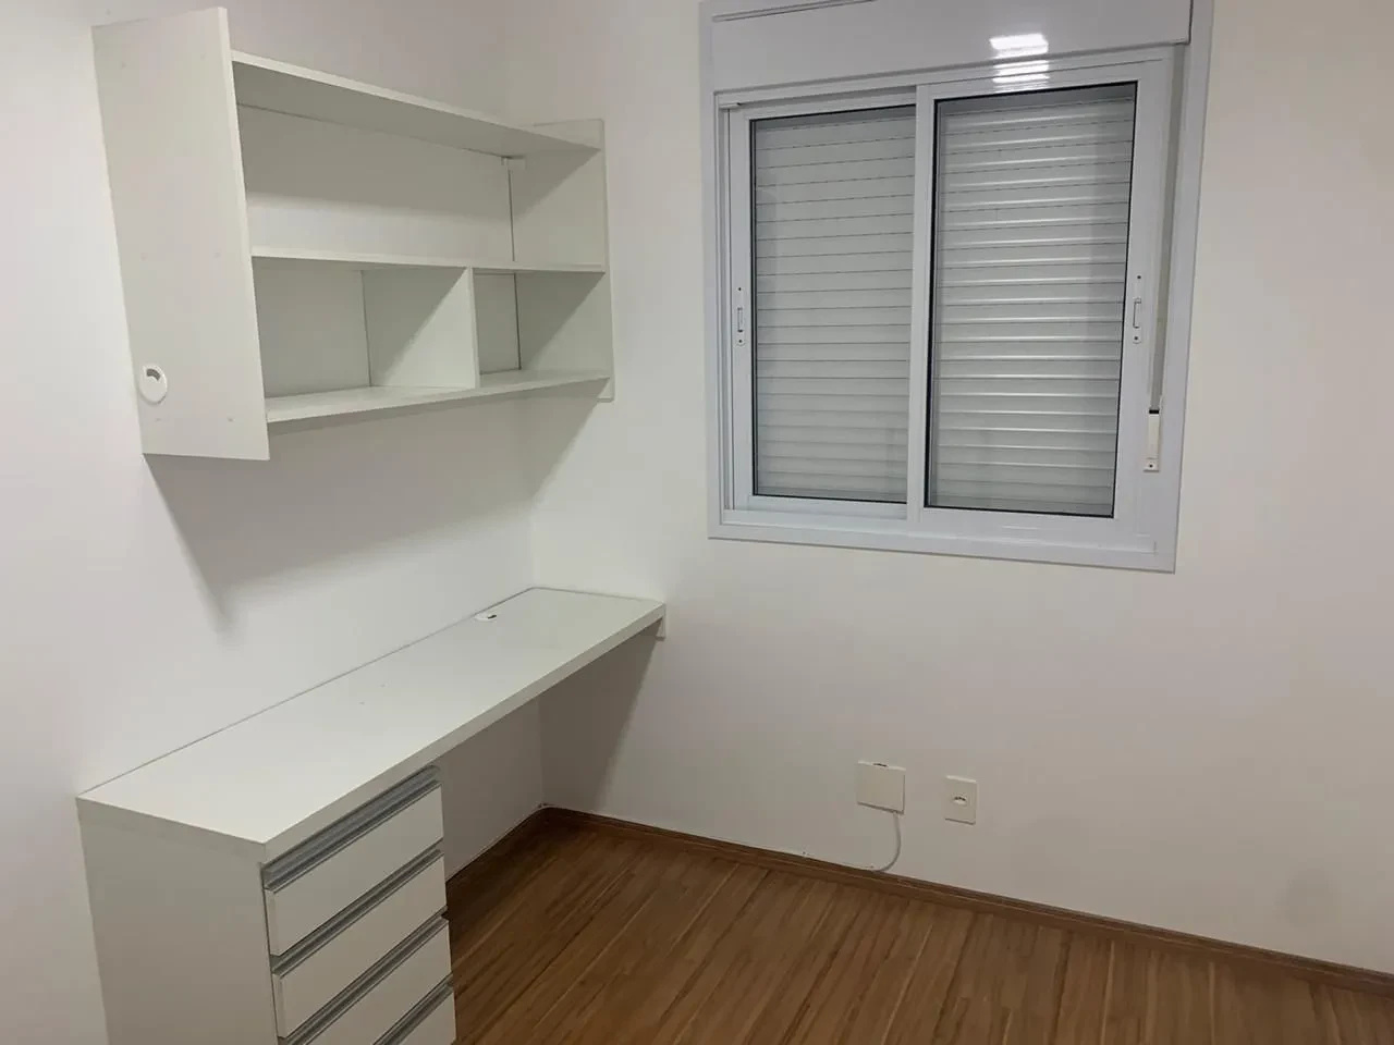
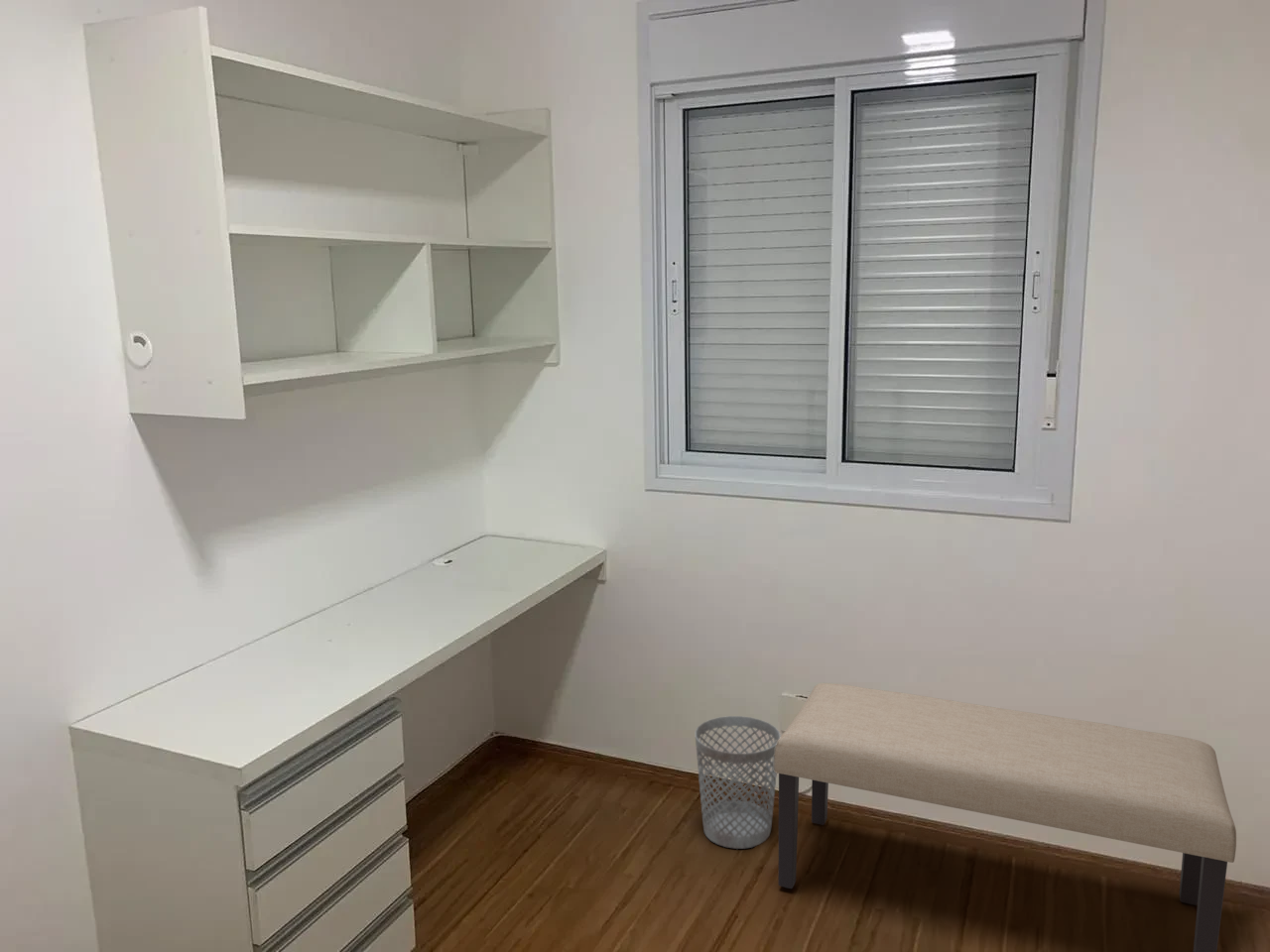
+ bench [774,682,1237,952]
+ wastebasket [695,715,781,850]
